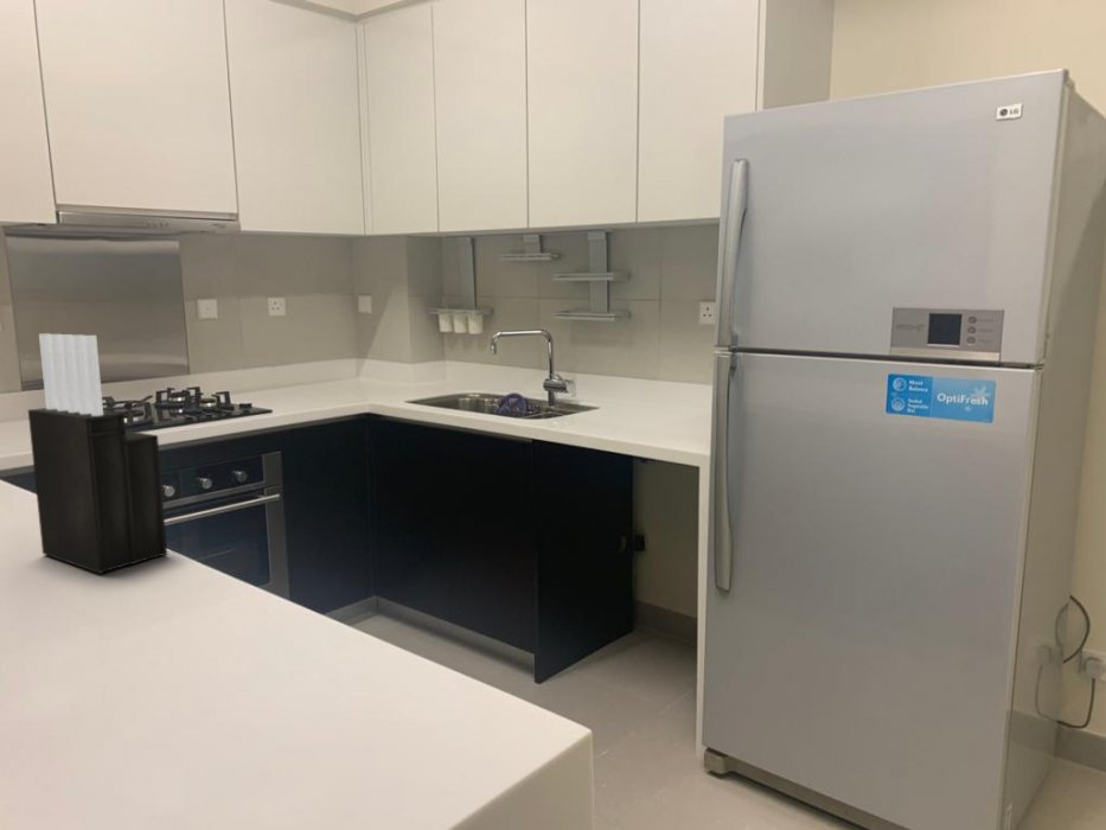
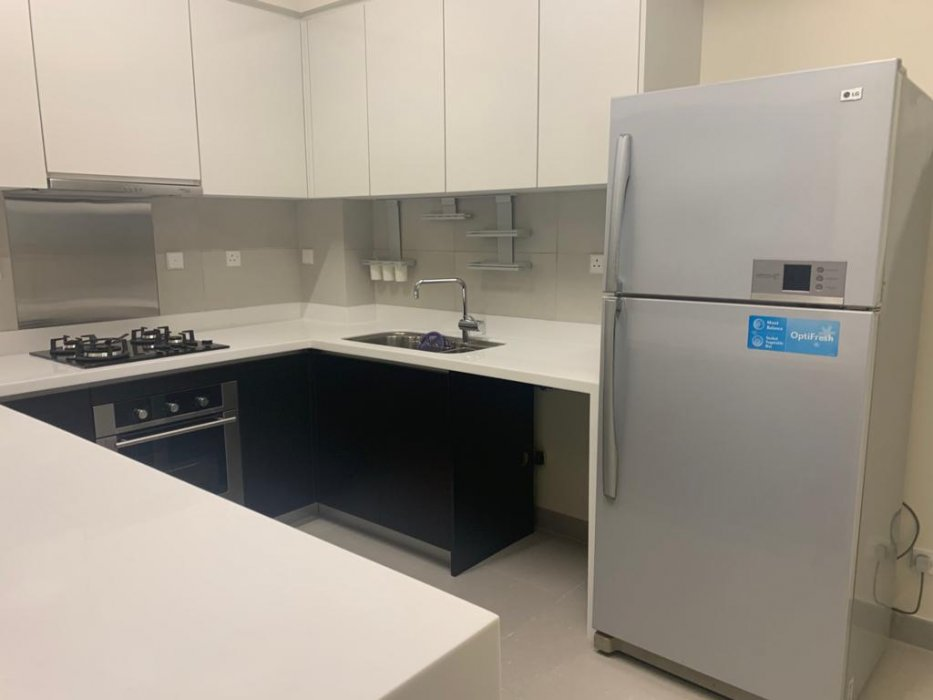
- knife block [27,332,168,575]
